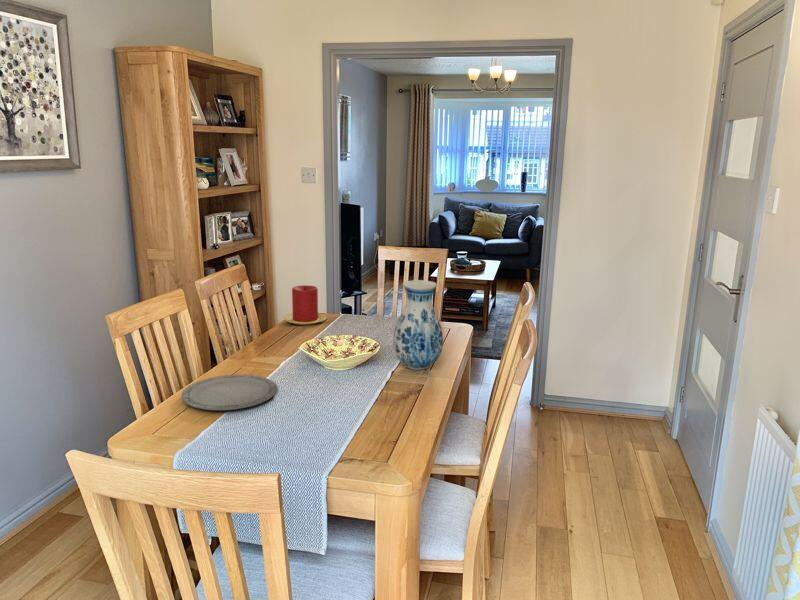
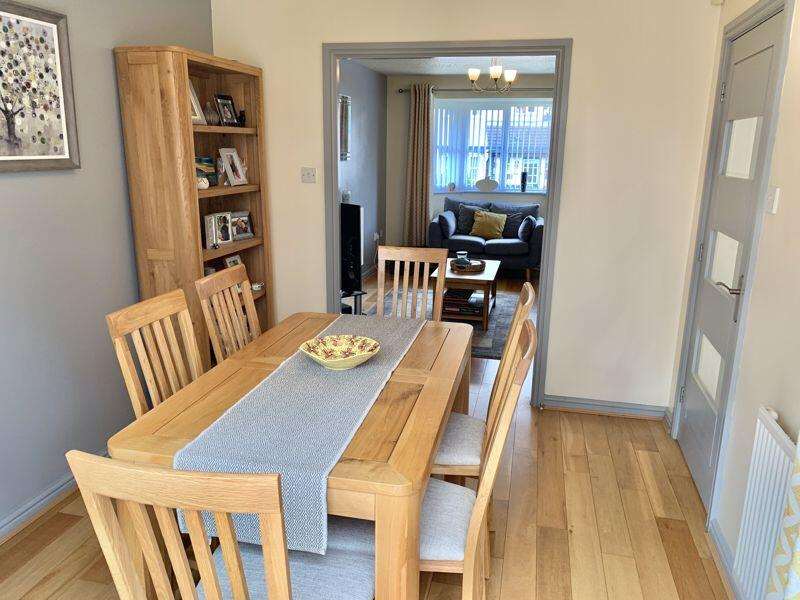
- vase [392,279,444,371]
- candle [283,284,327,326]
- plate [181,373,278,411]
